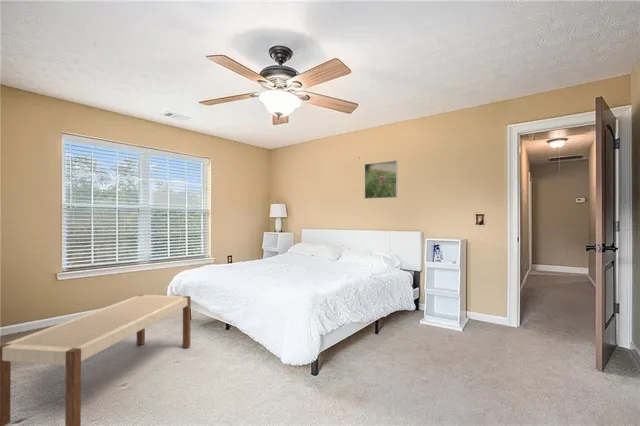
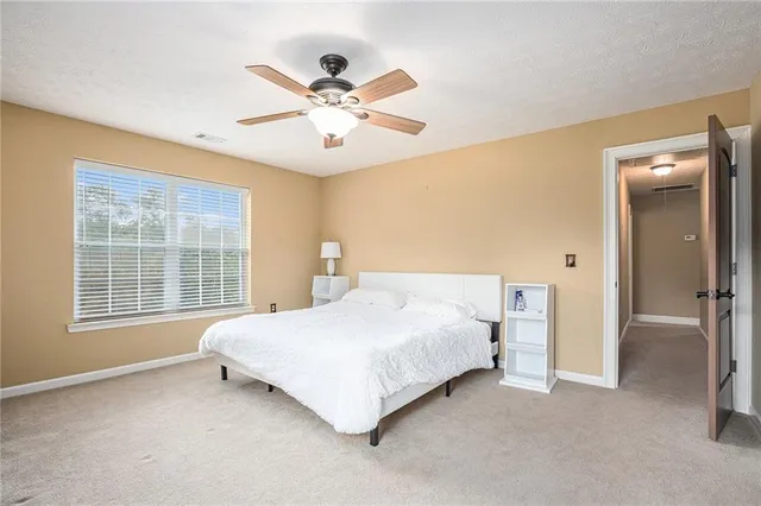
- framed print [364,160,398,200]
- bench [0,293,192,426]
